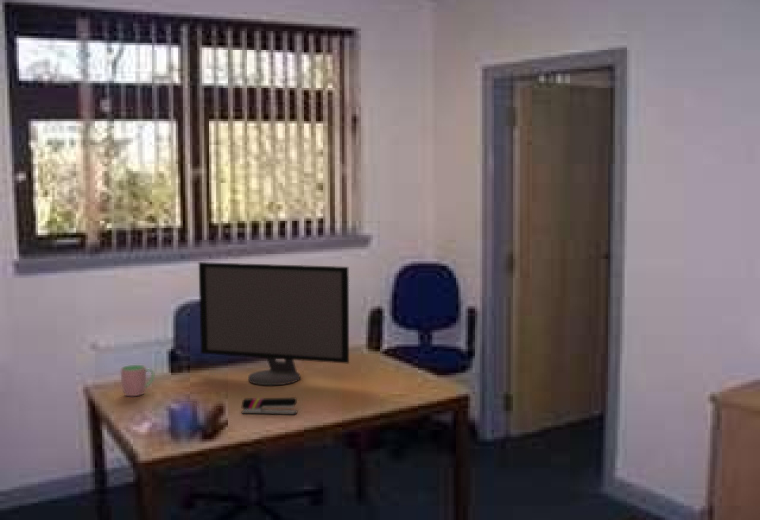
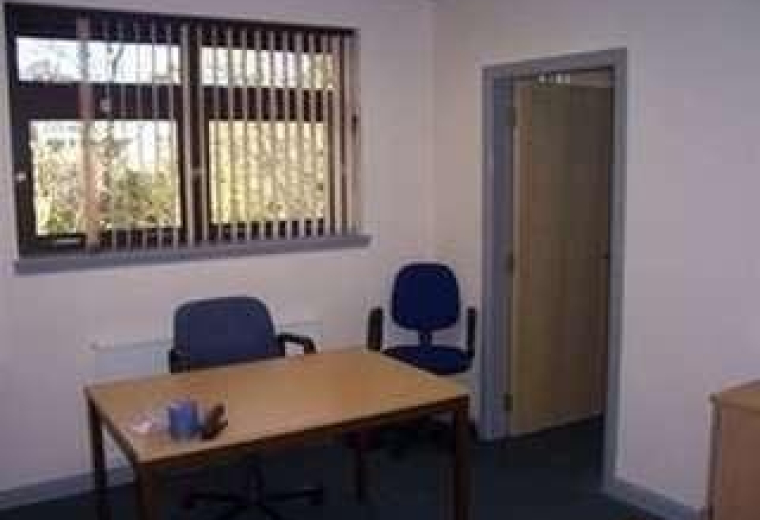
- stapler [240,397,298,416]
- computer monitor [198,261,350,386]
- cup [120,364,155,397]
